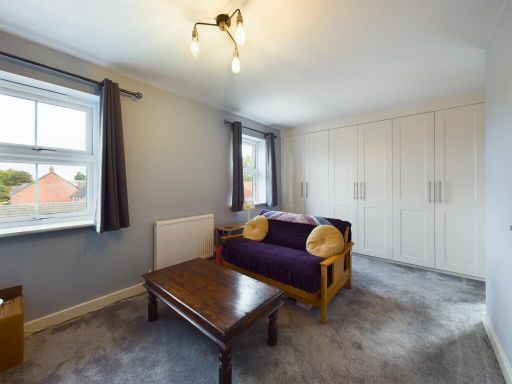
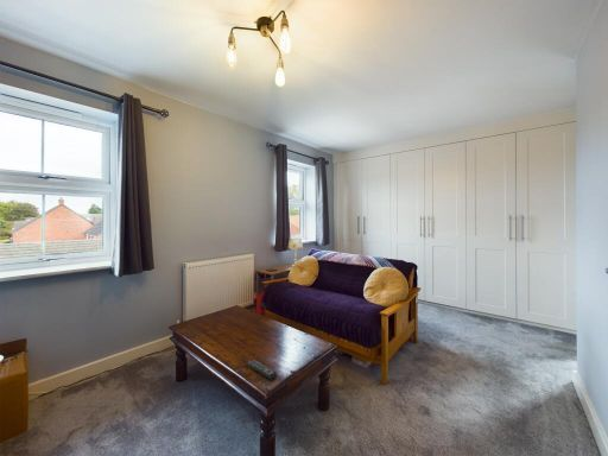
+ remote control [245,359,278,381]
